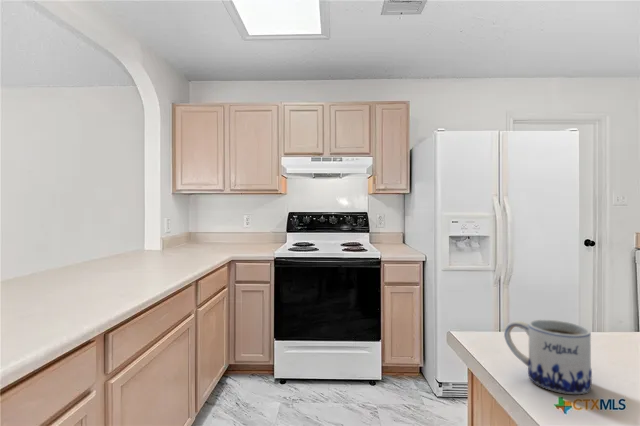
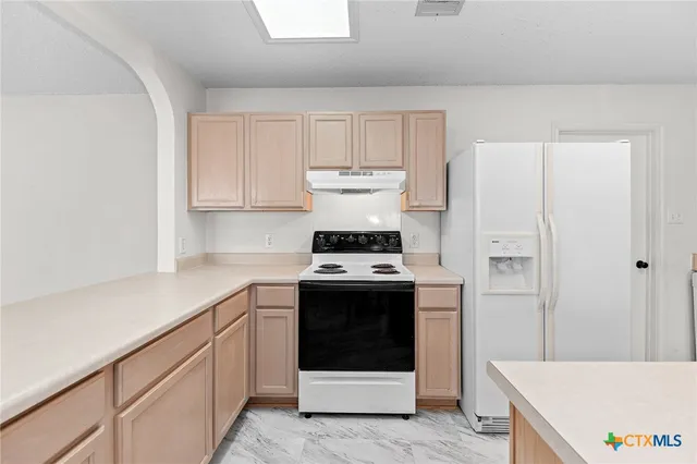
- mug [503,319,593,395]
